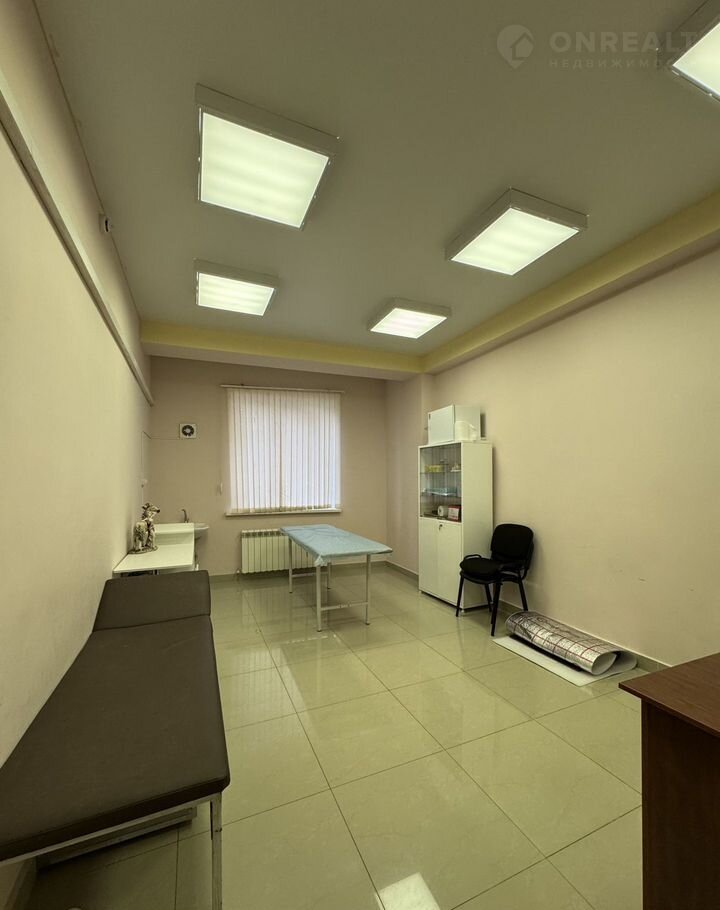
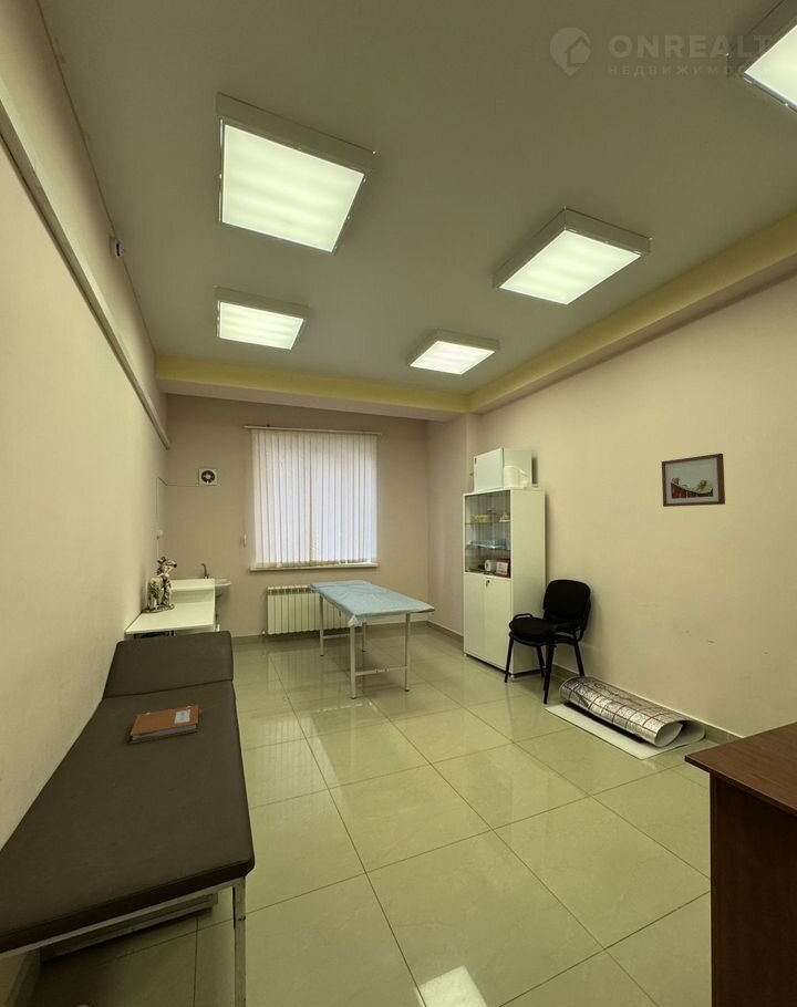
+ wall art [661,453,726,508]
+ notebook [128,704,203,745]
